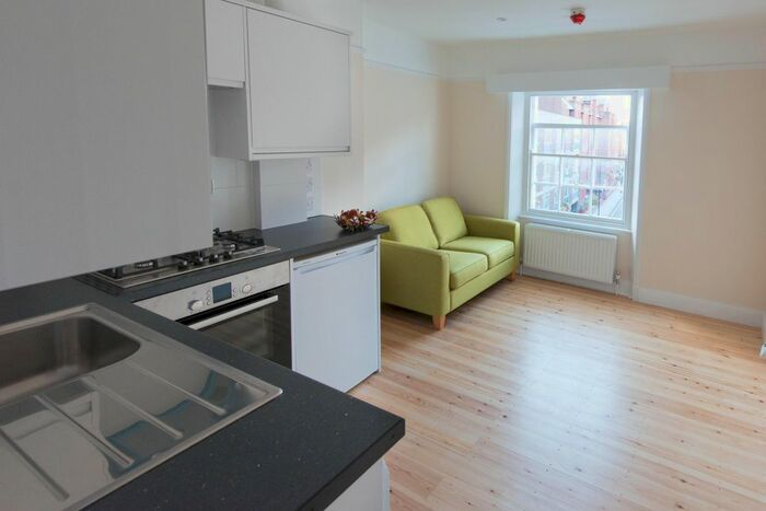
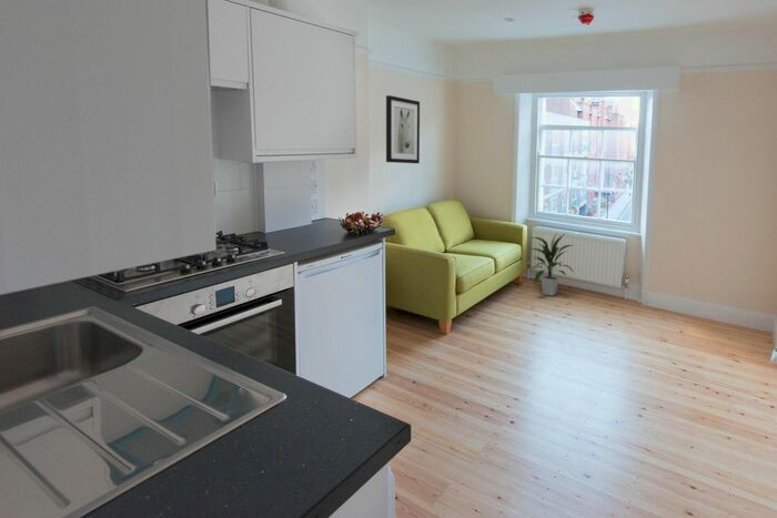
+ indoor plant [528,234,575,297]
+ wall art [385,94,421,164]
